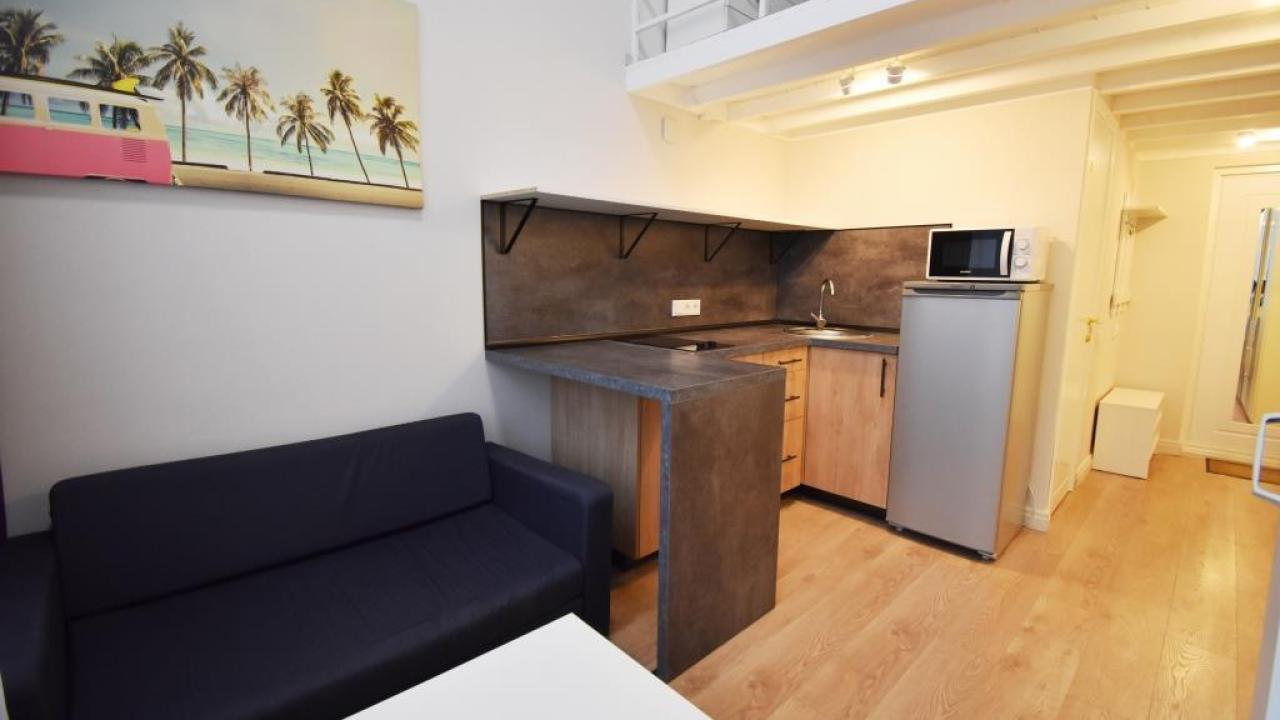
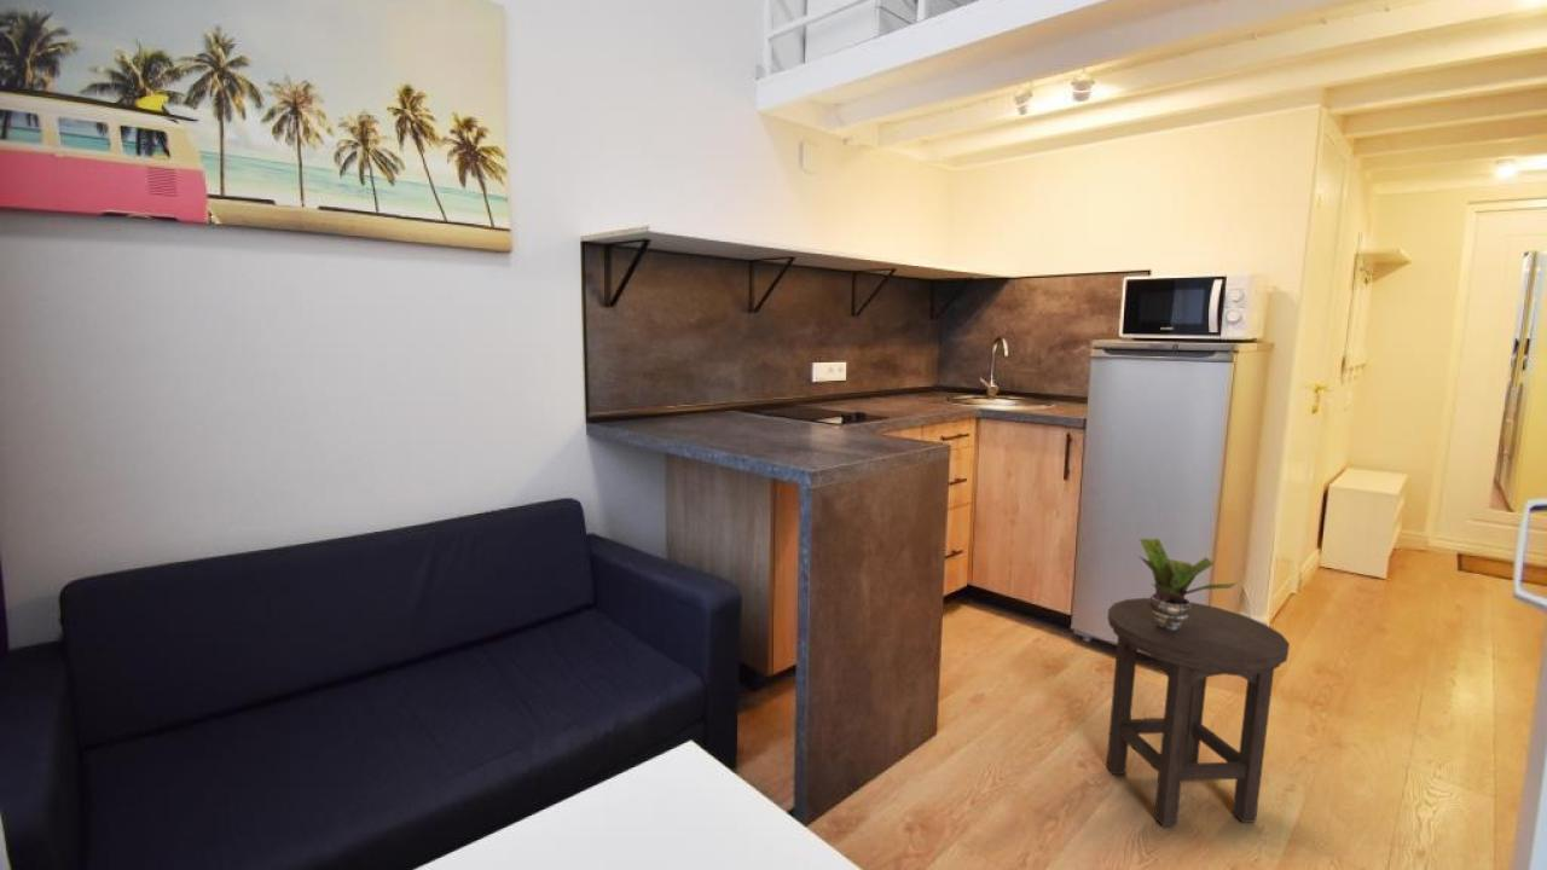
+ potted plant [1137,538,1236,632]
+ stool [1105,597,1291,828]
